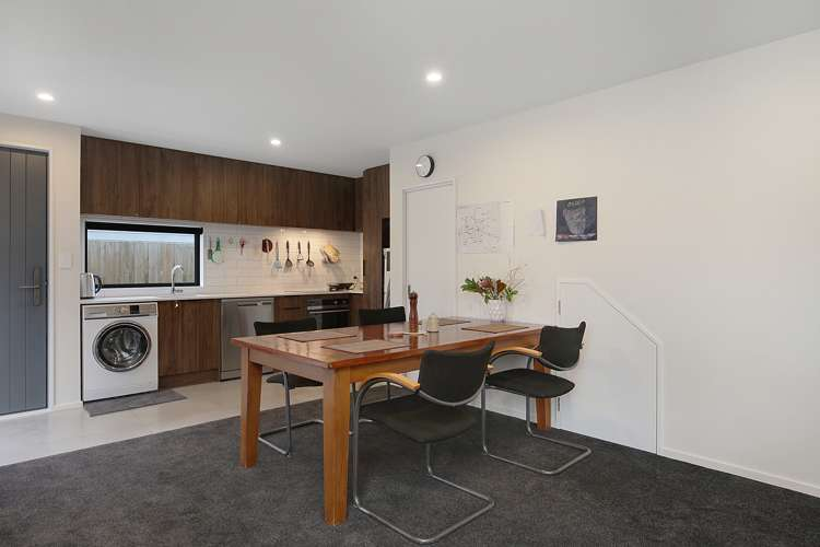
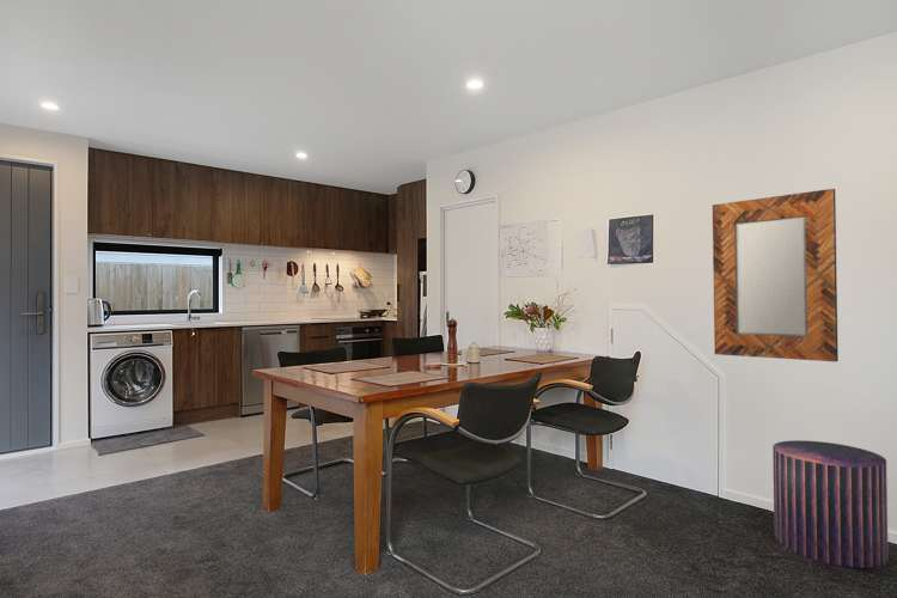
+ home mirror [712,188,840,362]
+ stool [771,439,890,569]
